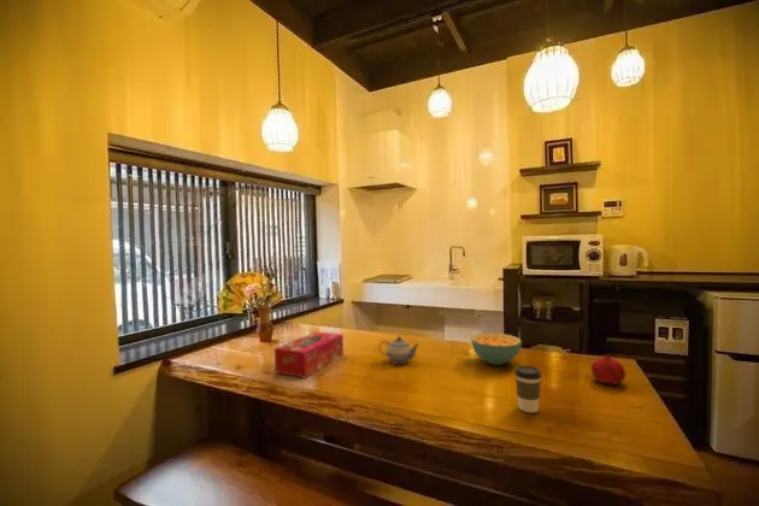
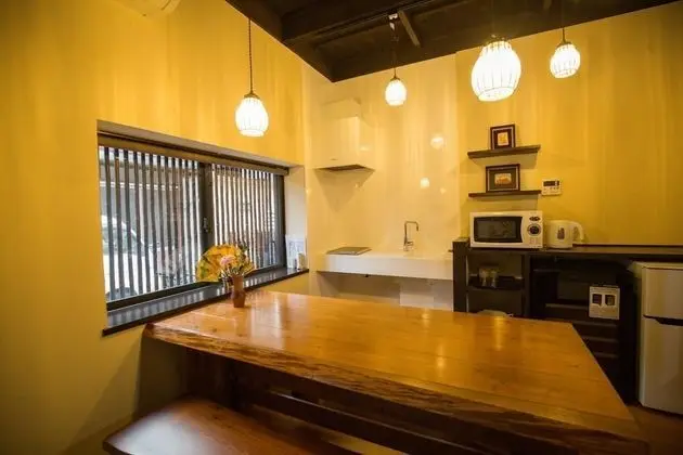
- coffee cup [513,364,543,414]
- fruit [590,353,626,386]
- teapot [378,335,420,365]
- tissue box [273,330,345,380]
- cereal bowl [470,331,523,366]
